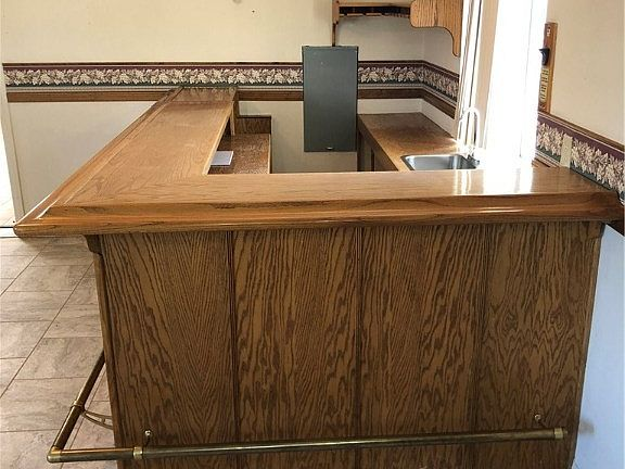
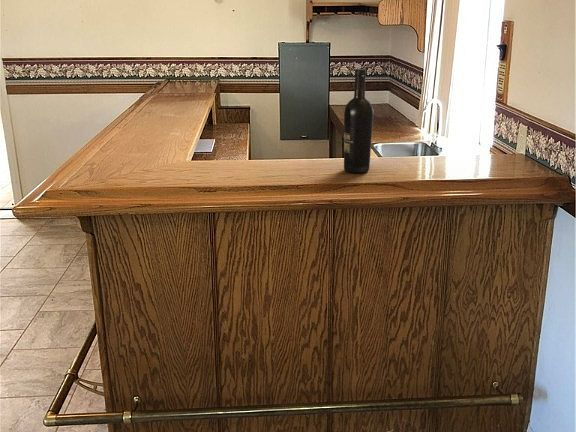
+ wine bottle [343,68,374,174]
